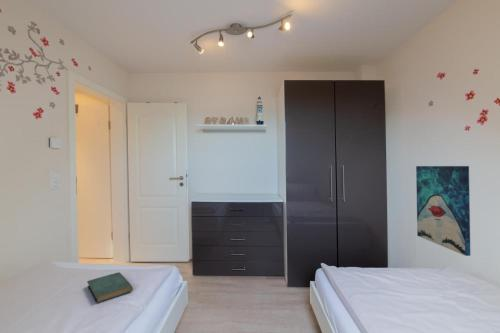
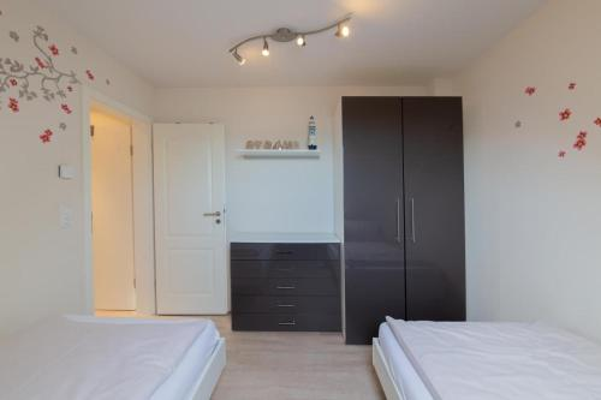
- book [86,271,134,304]
- wall art [415,165,471,257]
